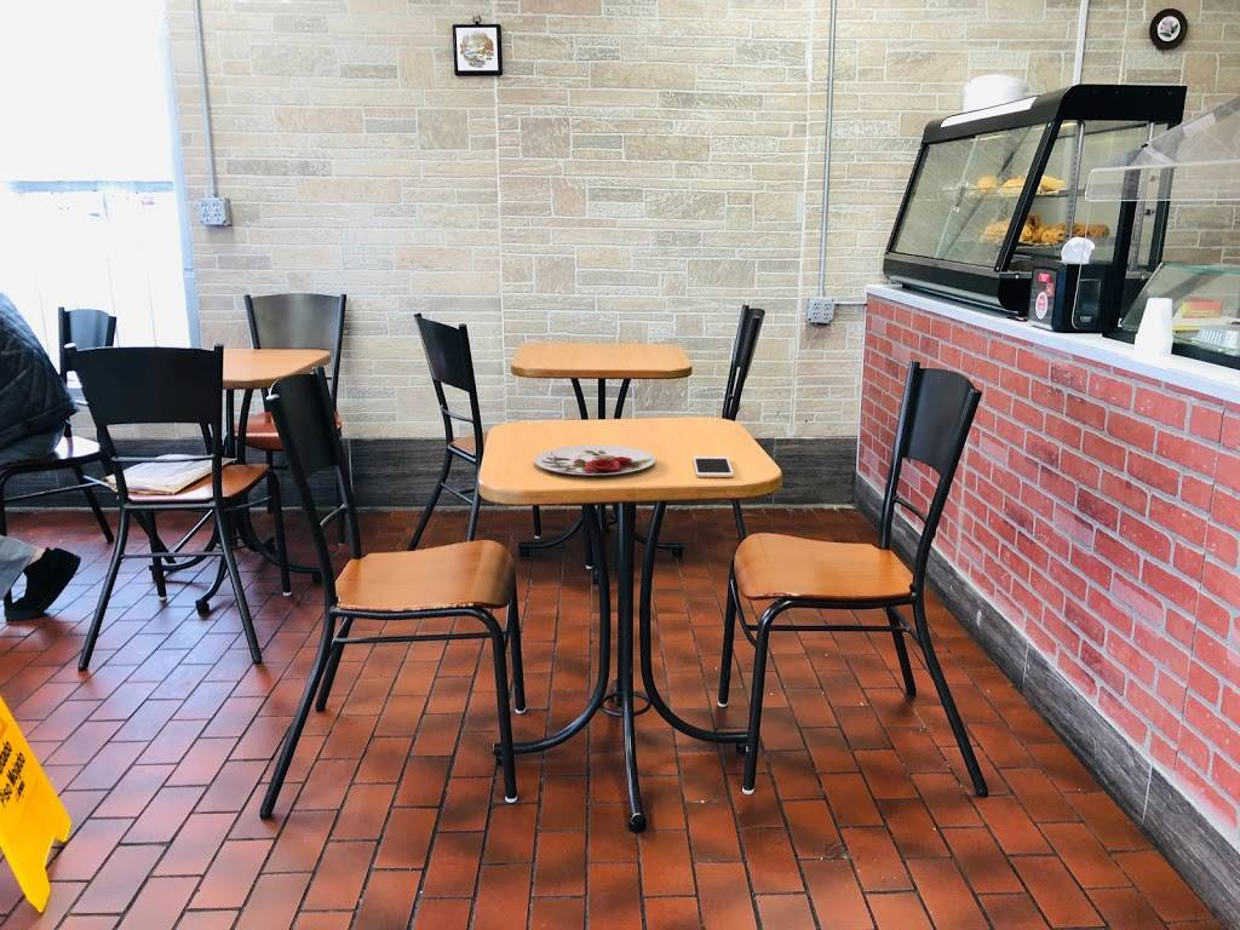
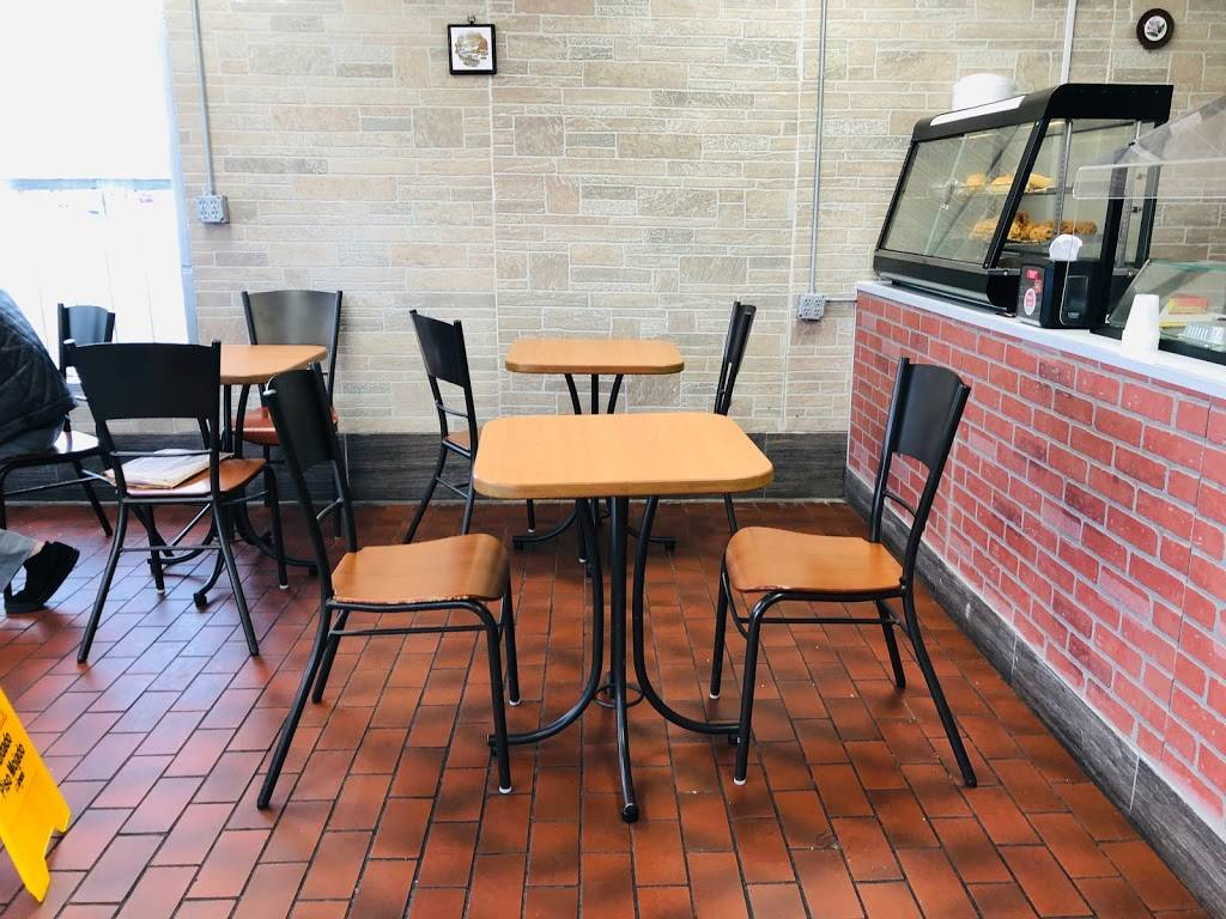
- plate [533,444,658,477]
- cell phone [691,455,735,478]
